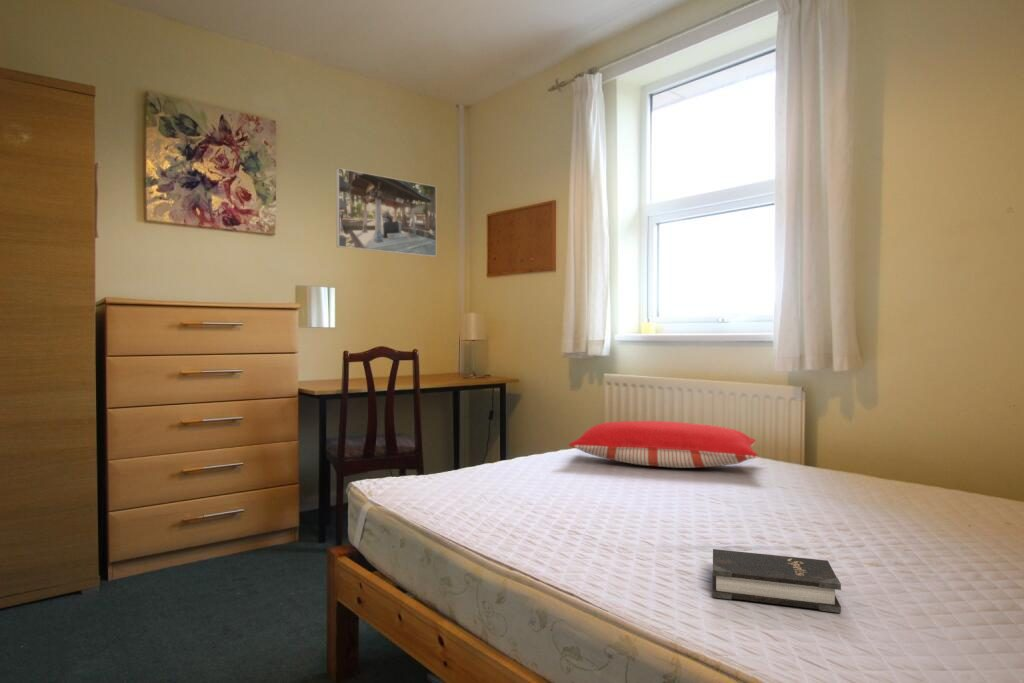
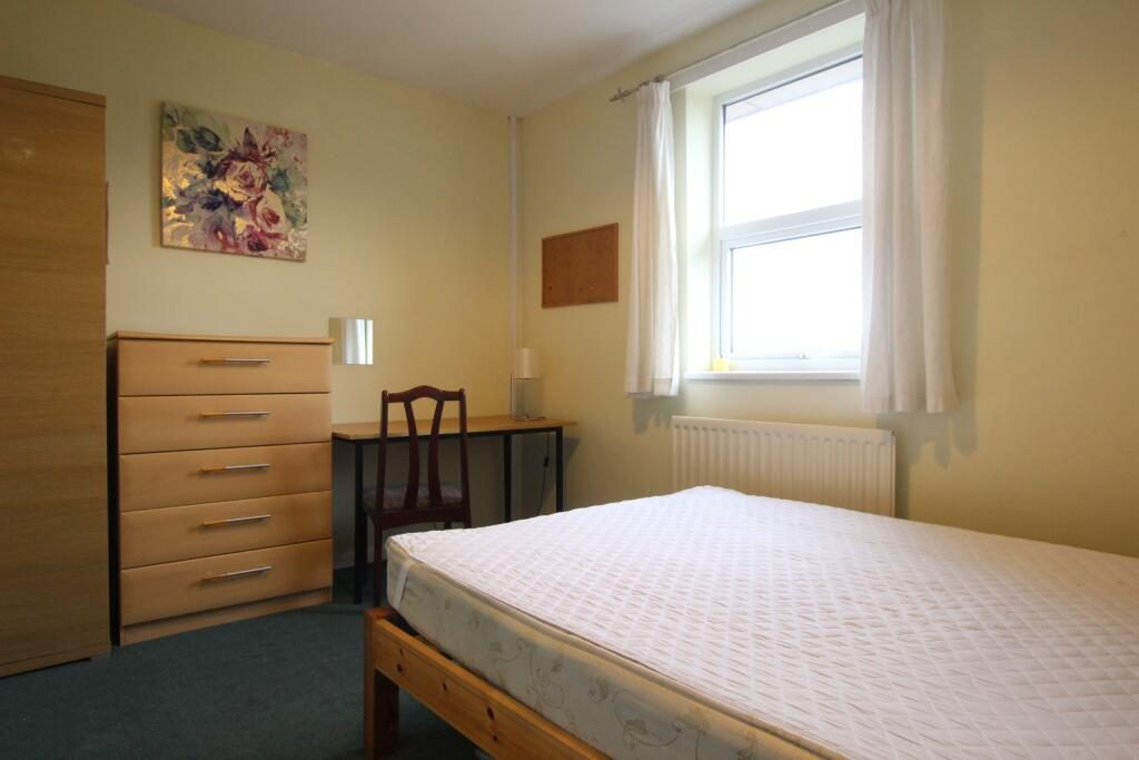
- pillow [567,420,760,469]
- hardback book [712,548,842,614]
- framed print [335,167,437,258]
